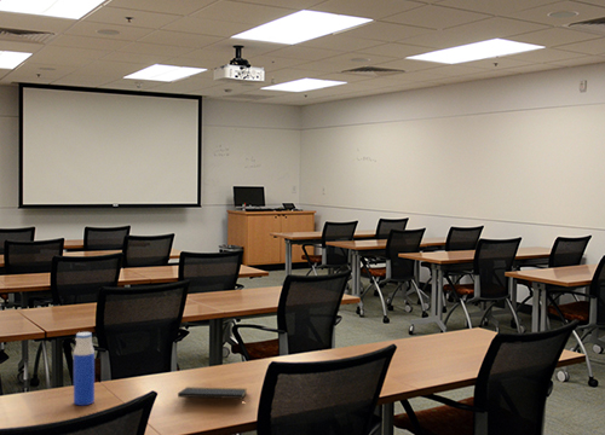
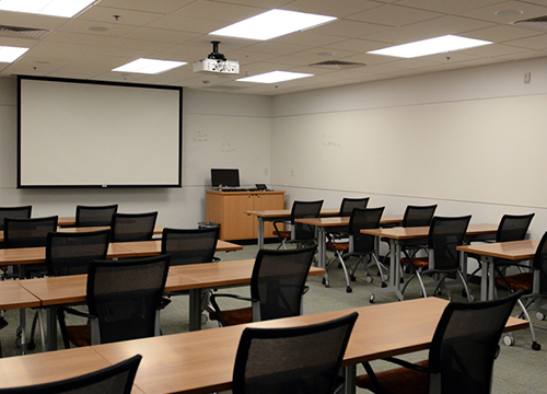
- notepad [177,385,248,408]
- water bottle [73,331,96,407]
